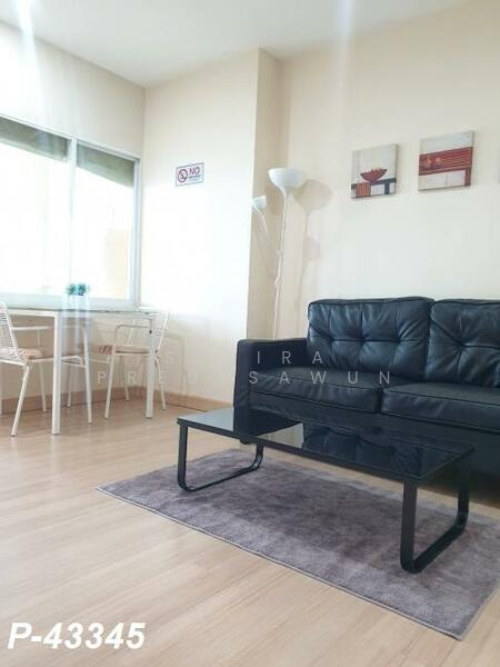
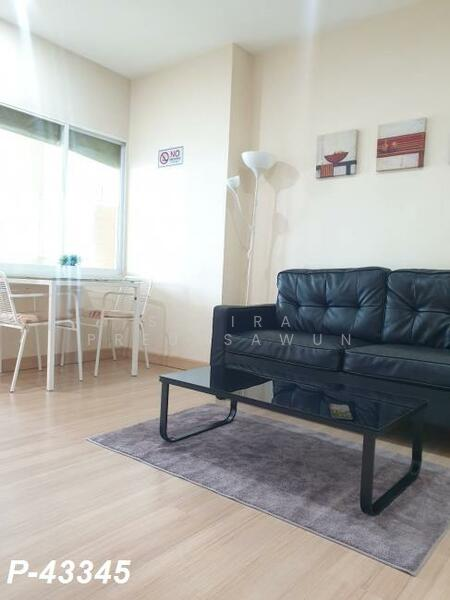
+ smartphone [328,403,354,421]
